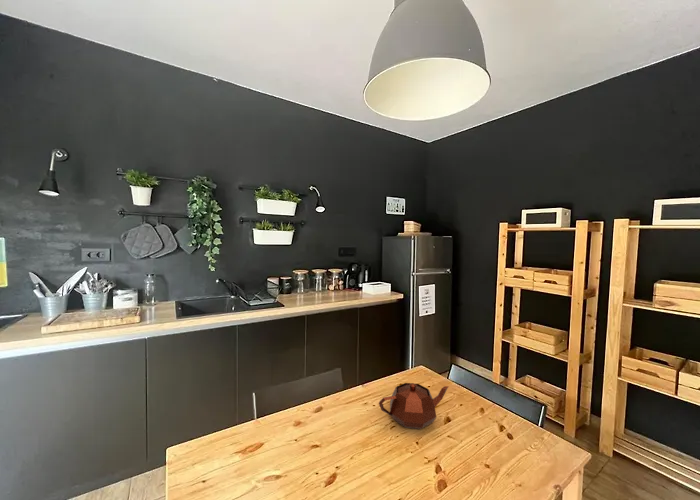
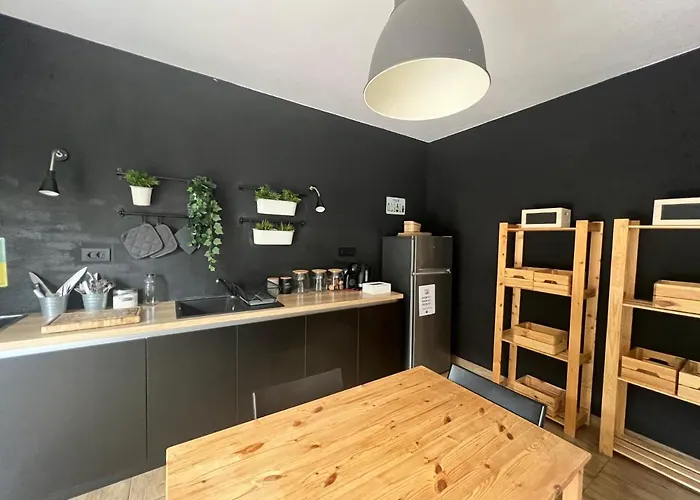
- teapot [378,382,450,430]
